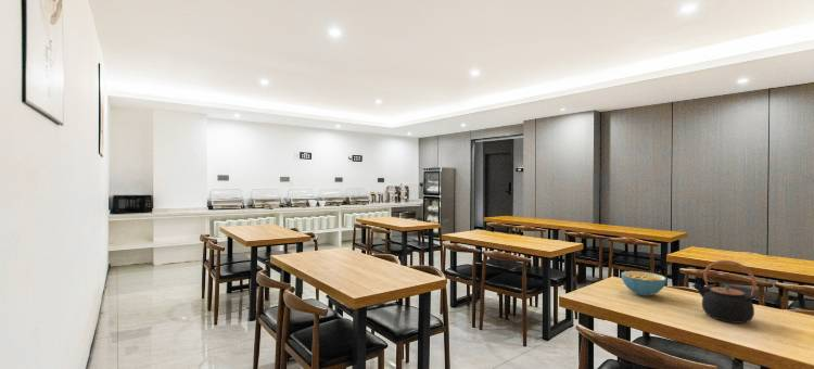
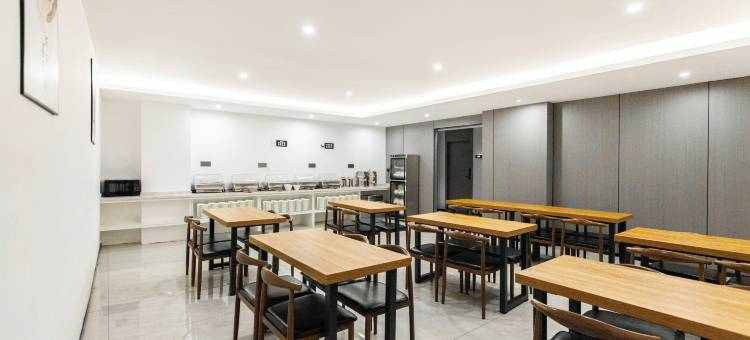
- teapot [691,259,758,325]
- cereal bowl [620,270,667,297]
